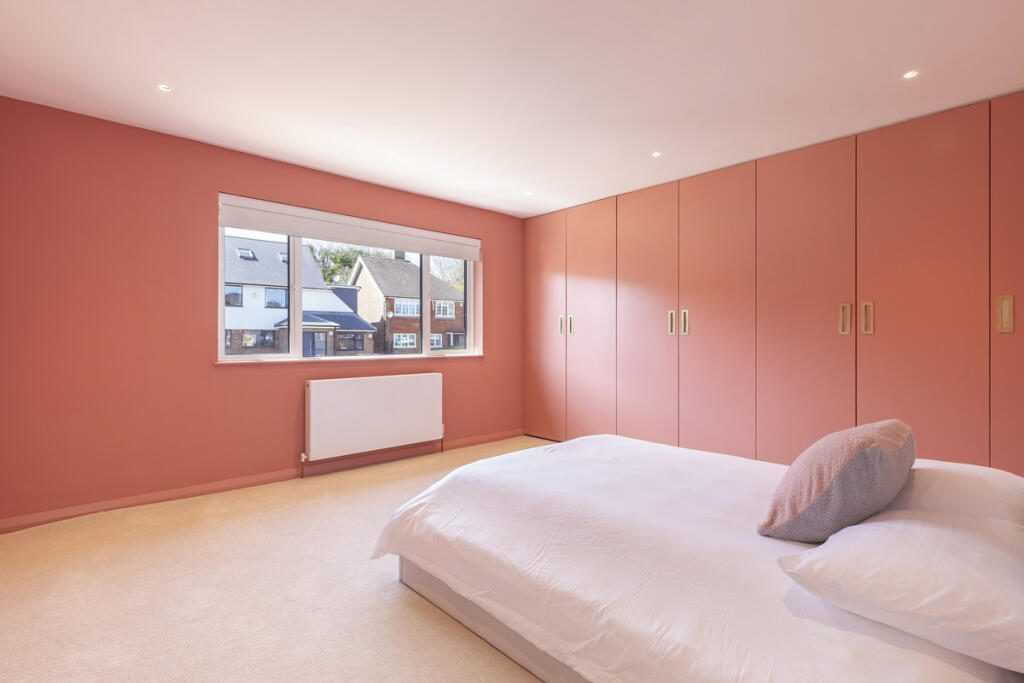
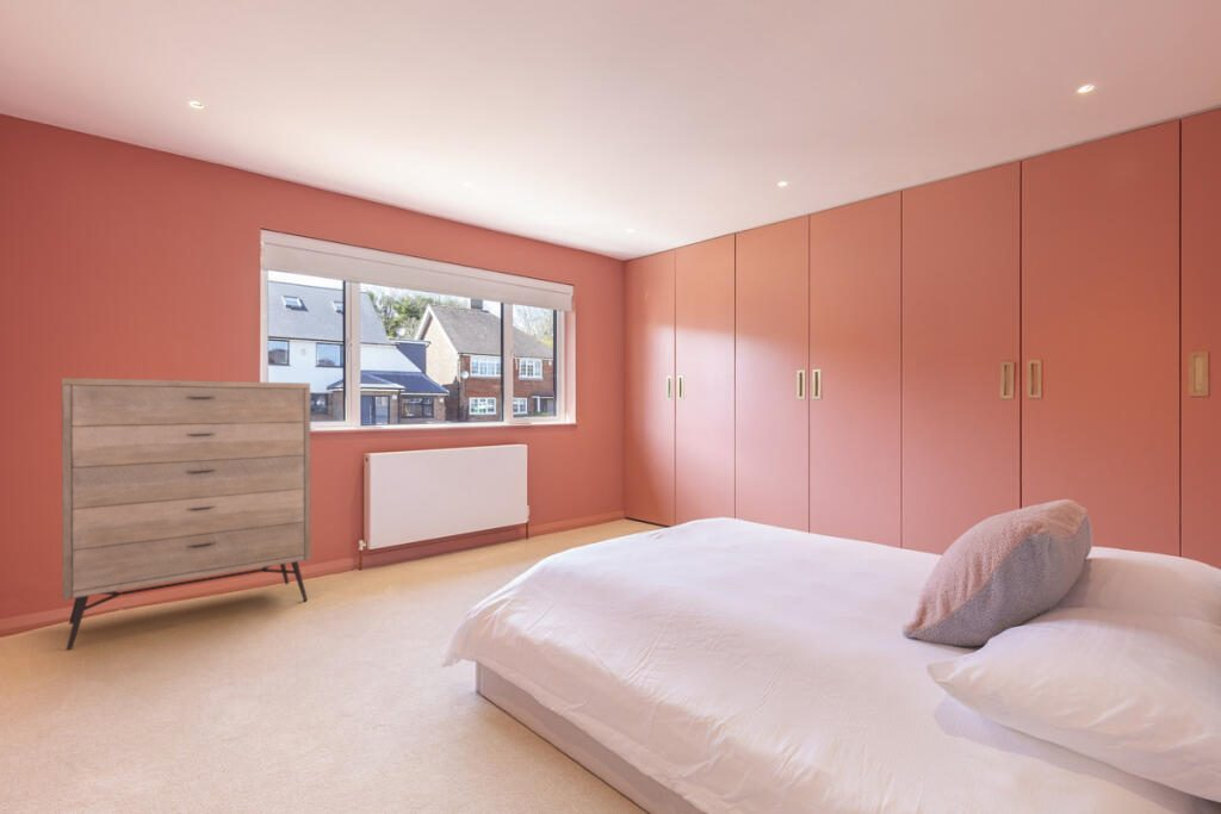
+ dresser [61,377,312,651]
